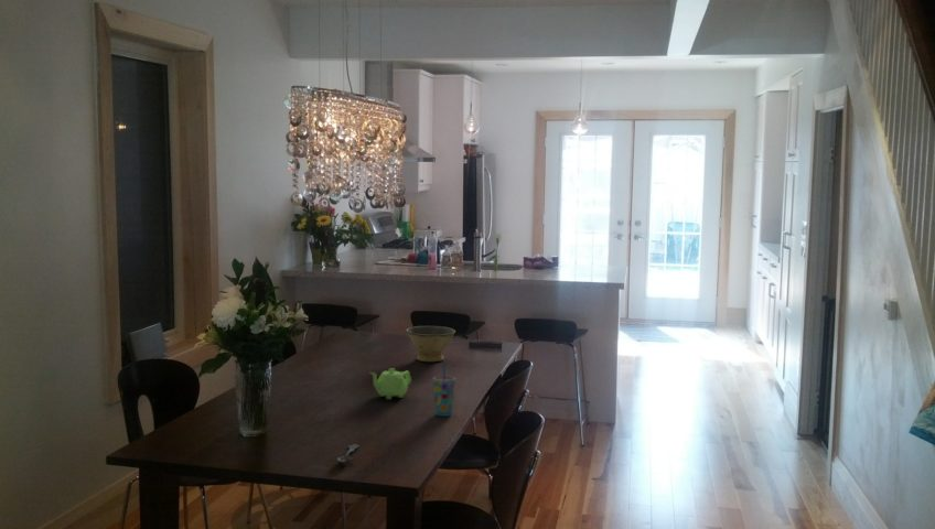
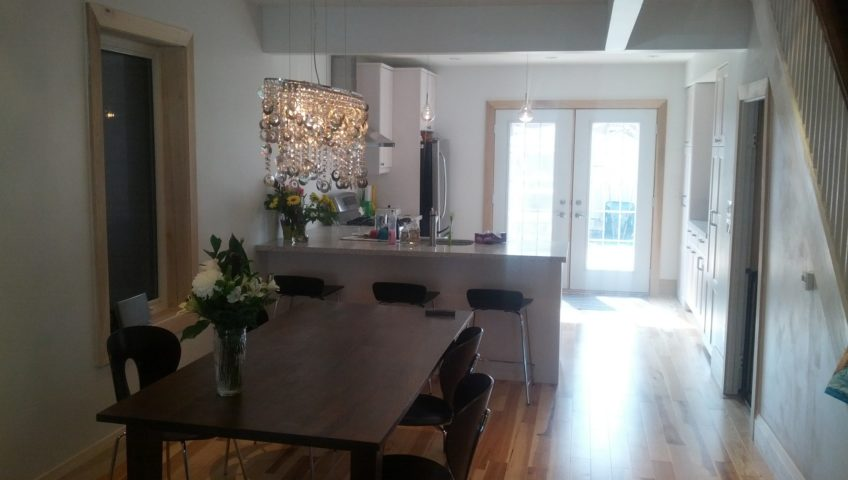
- bowl [406,325,456,363]
- cup [432,359,456,418]
- teapot [369,367,412,400]
- spoon [336,443,361,464]
